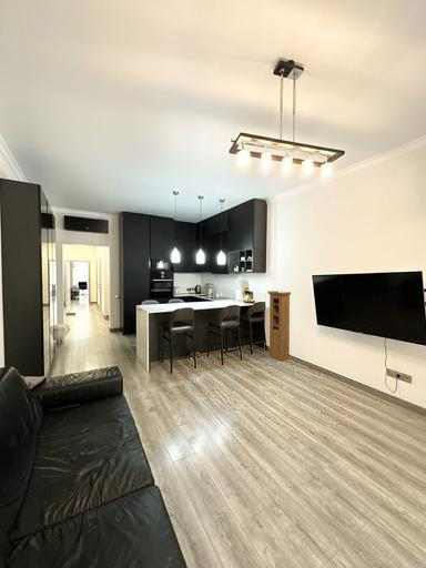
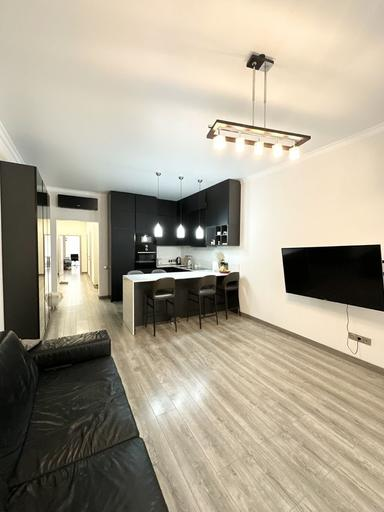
- cabinet [266,290,293,362]
